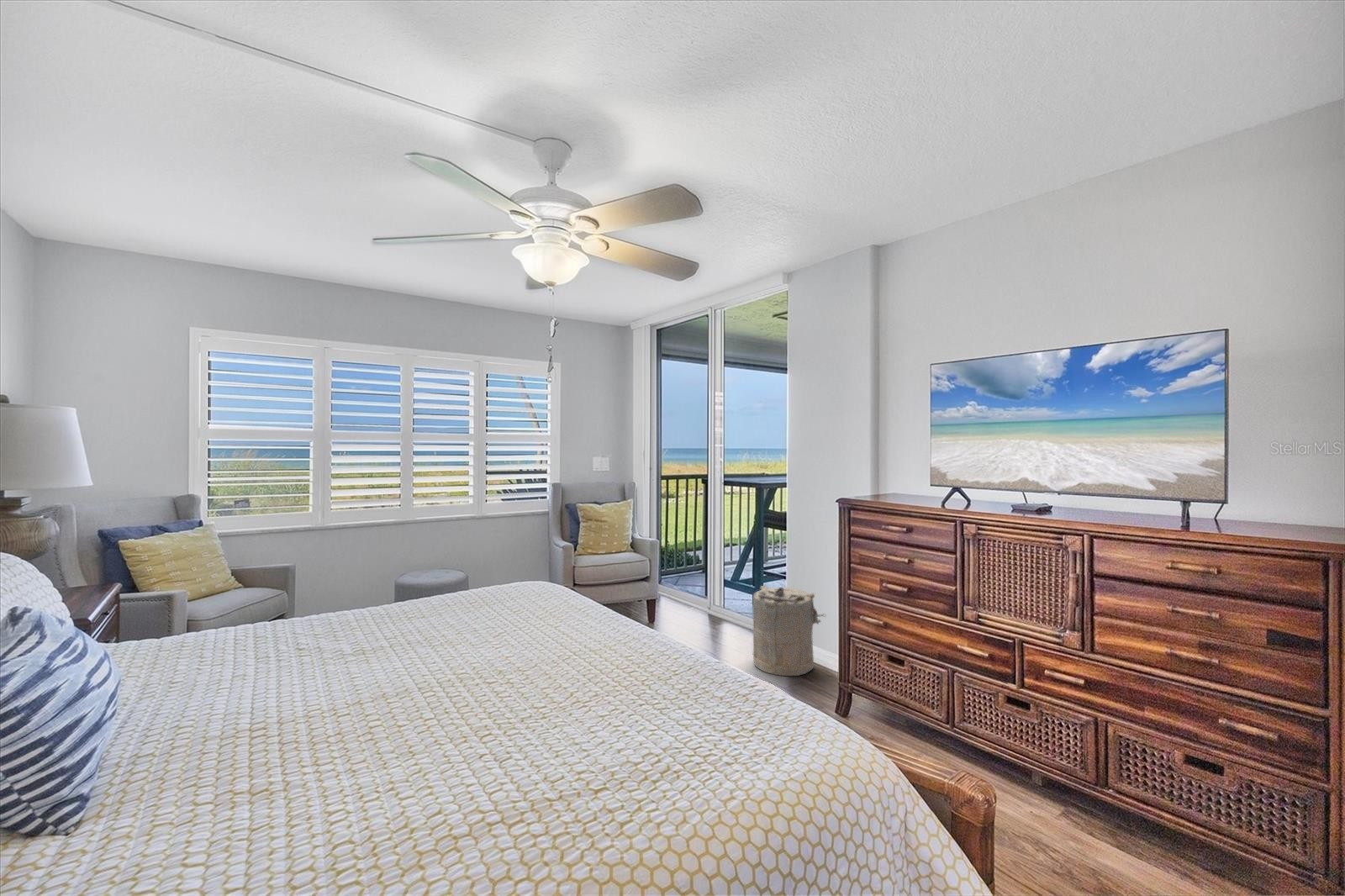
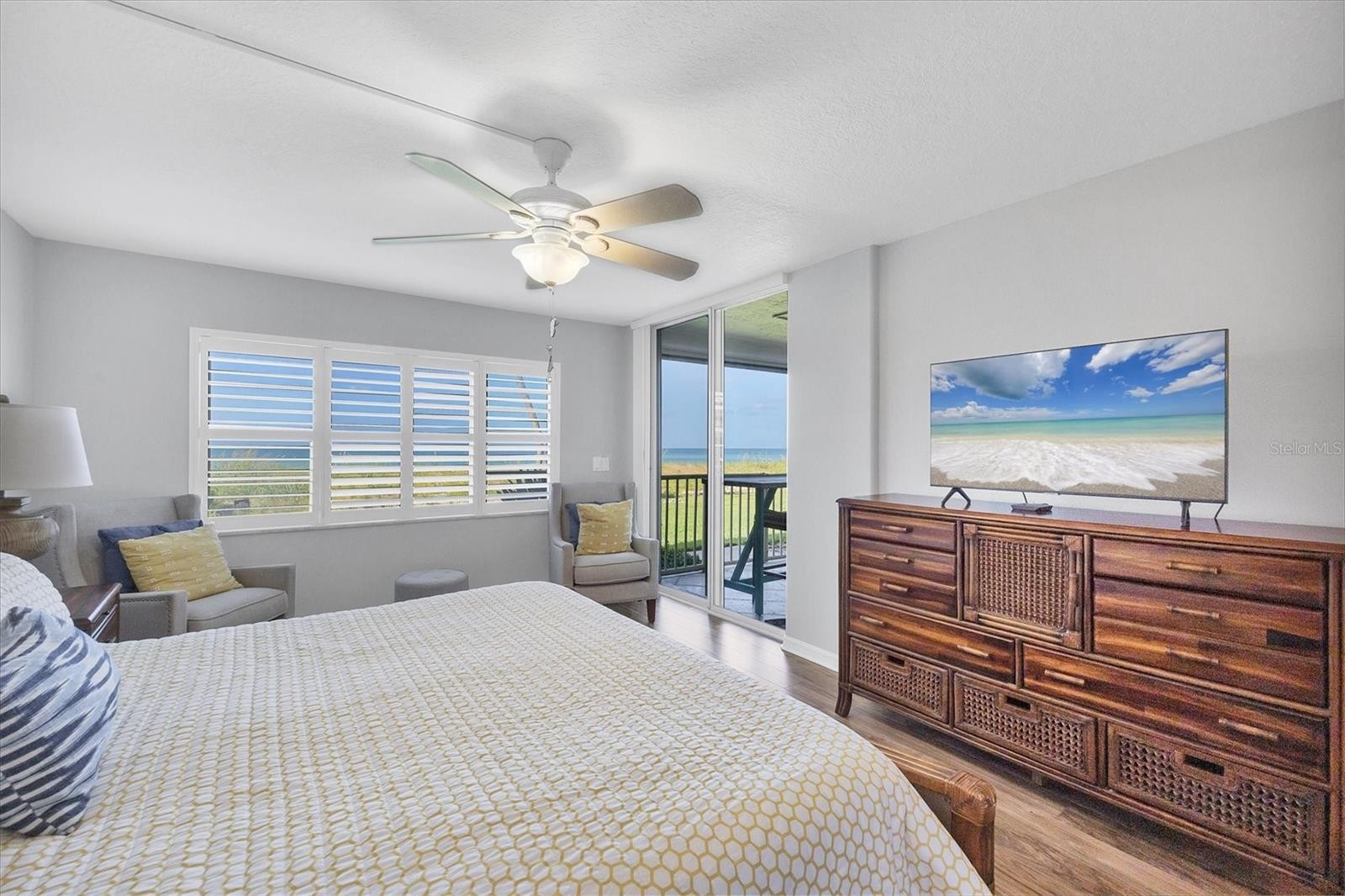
- laundry hamper [752,584,827,677]
